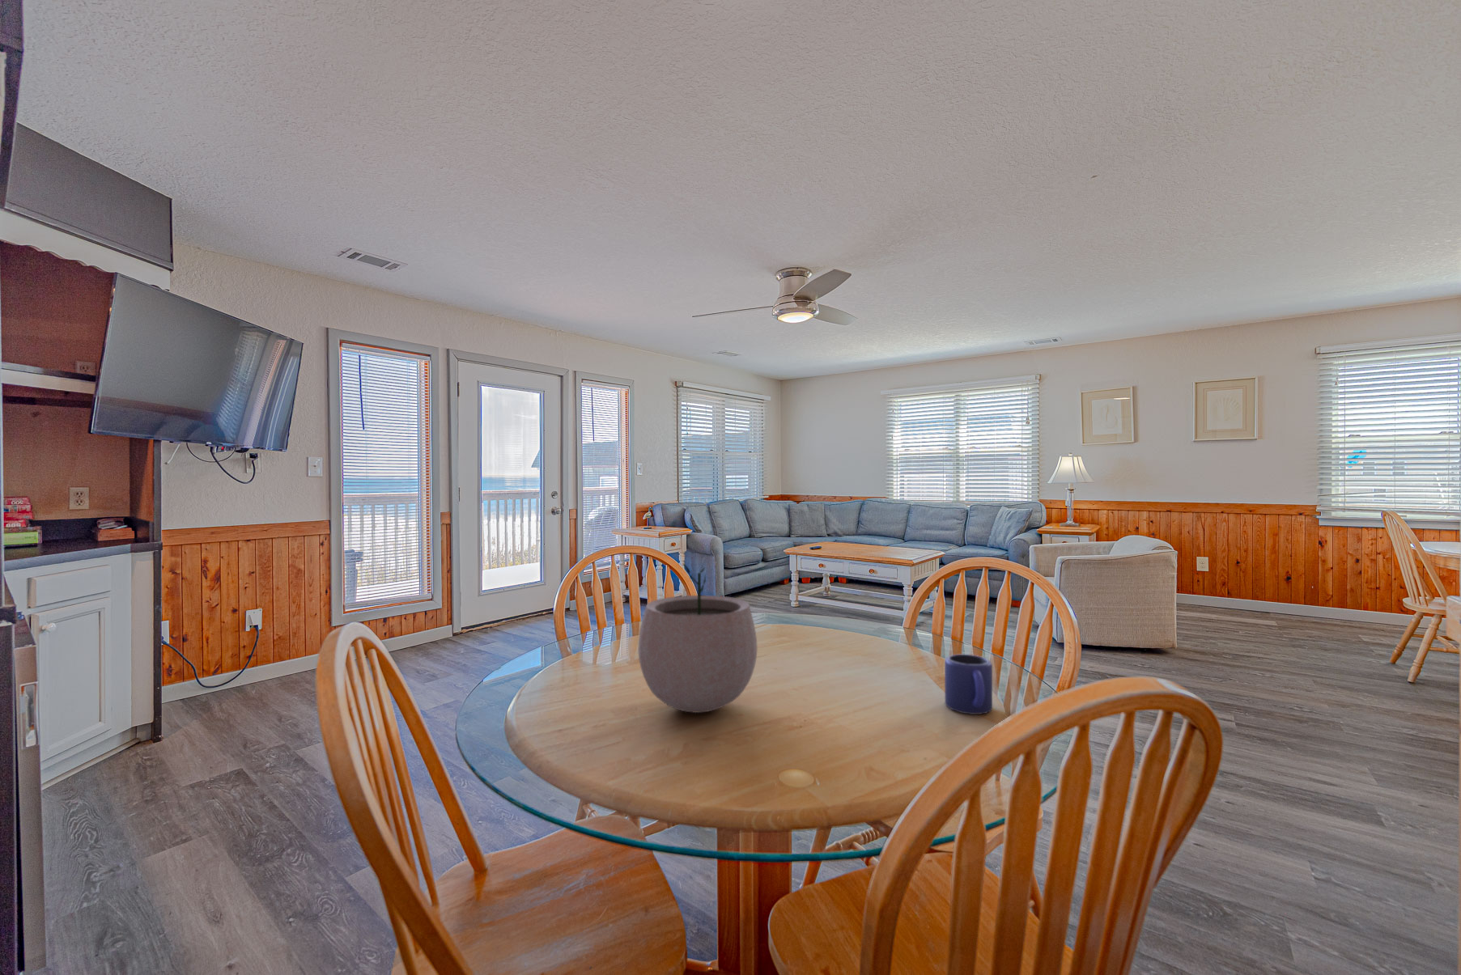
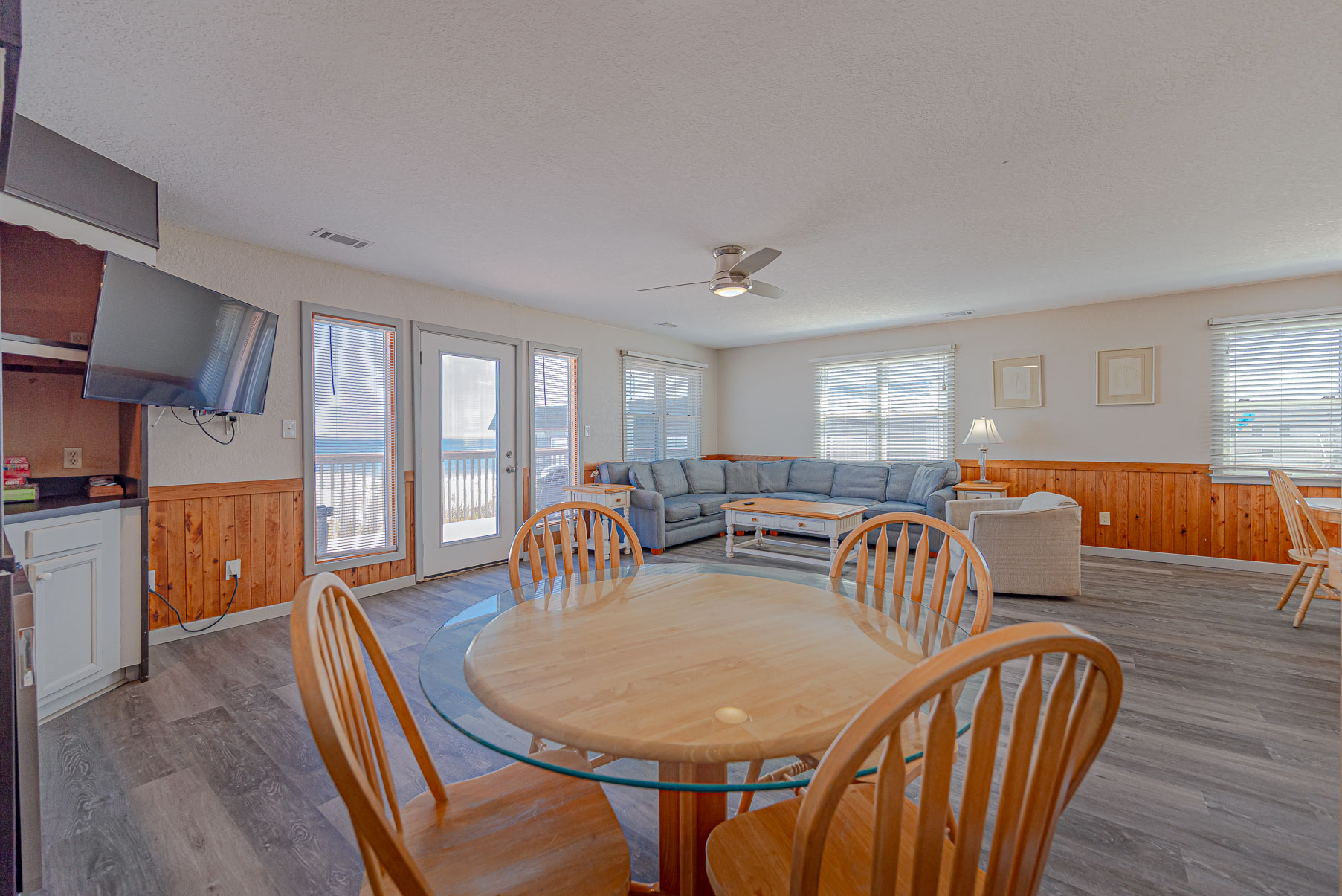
- plant pot [637,560,758,714]
- mug [944,654,993,715]
